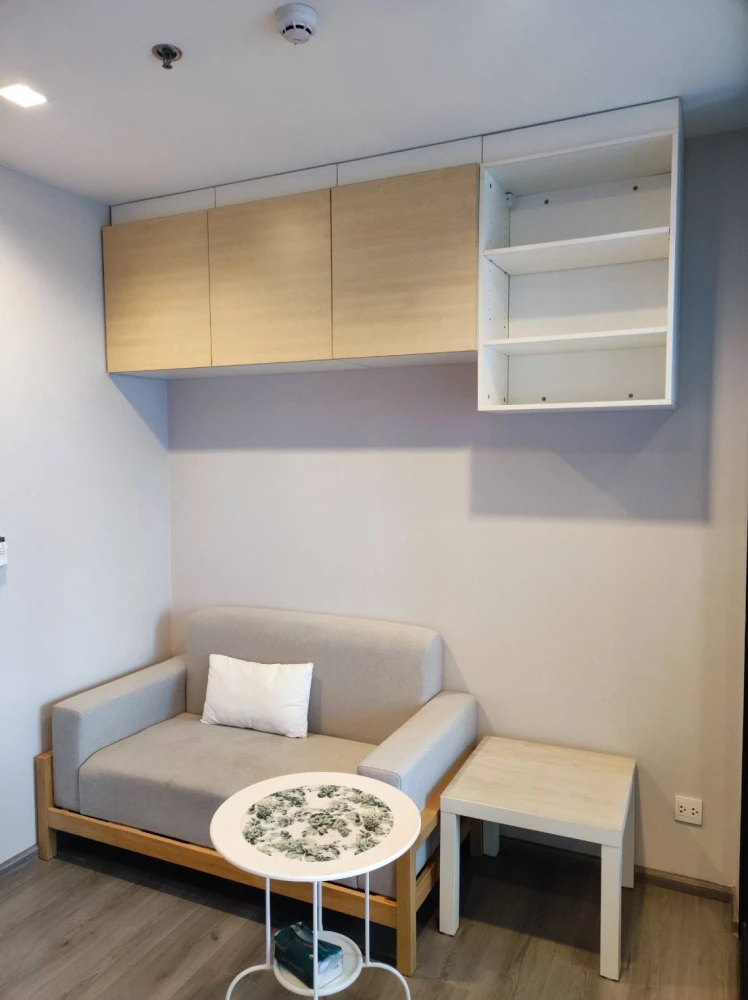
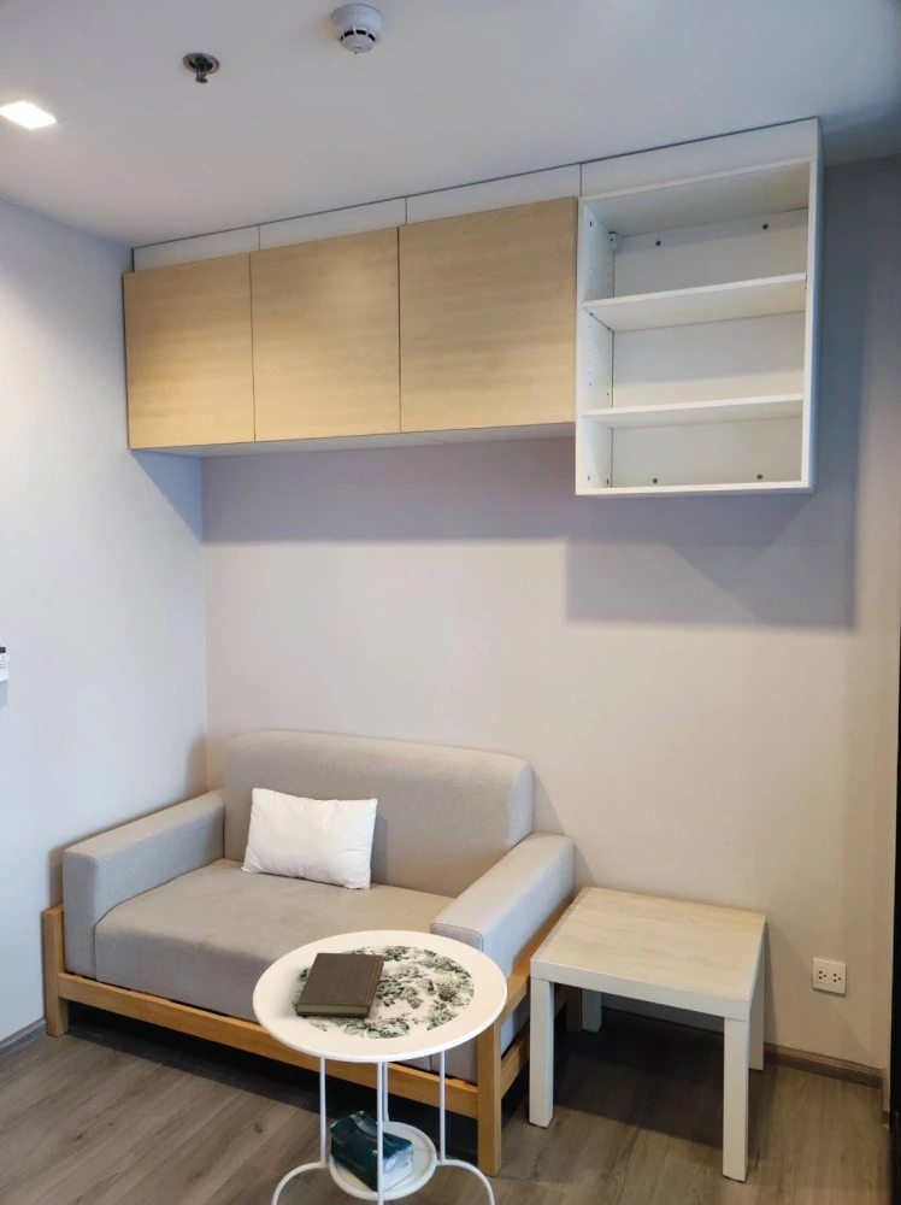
+ book [295,951,406,1018]
